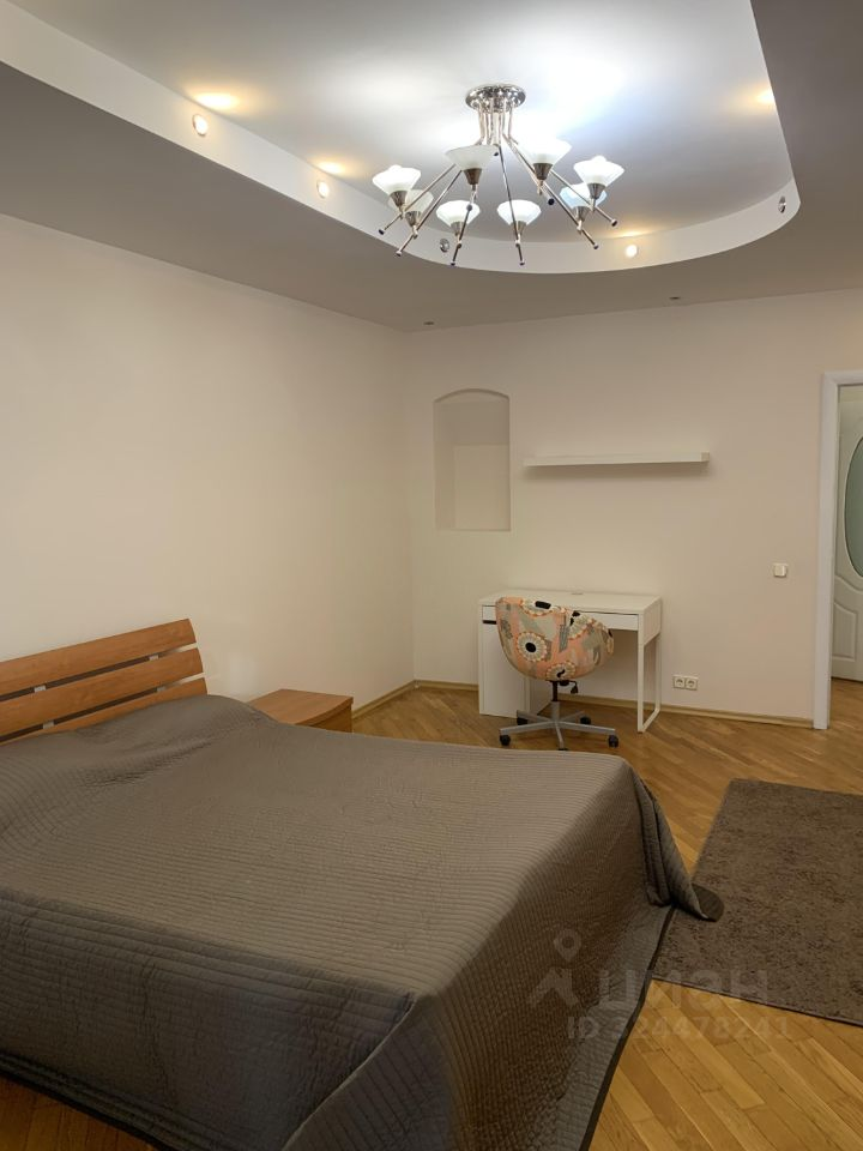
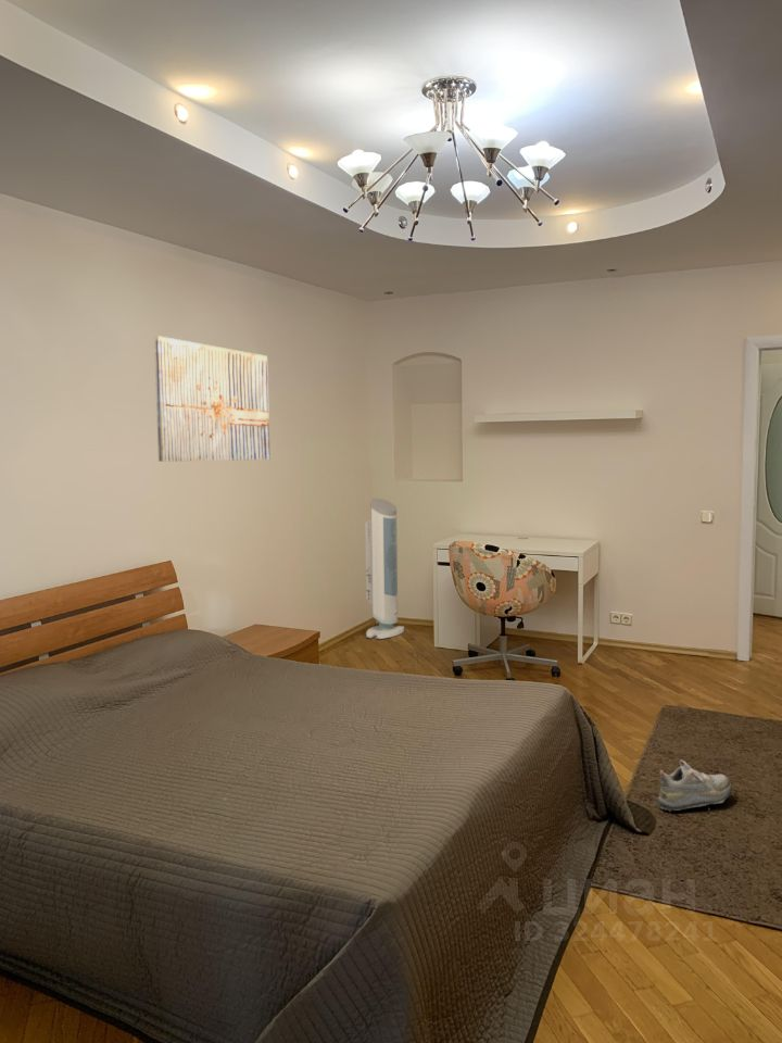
+ shoe [657,759,734,813]
+ wall art [153,335,270,463]
+ air purifier [364,498,405,640]
